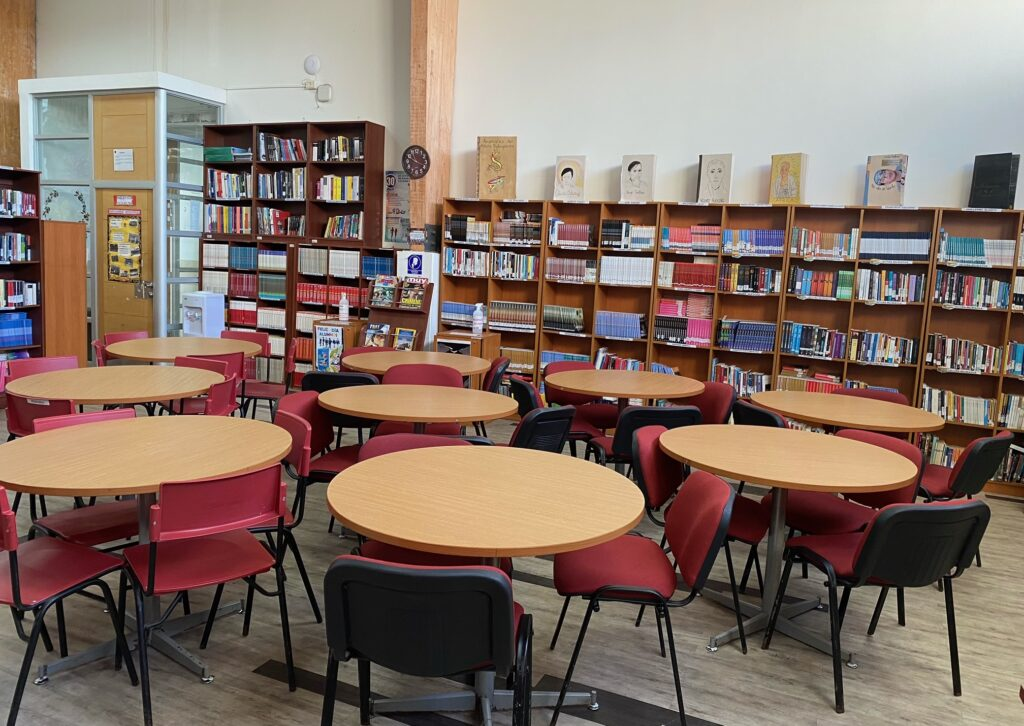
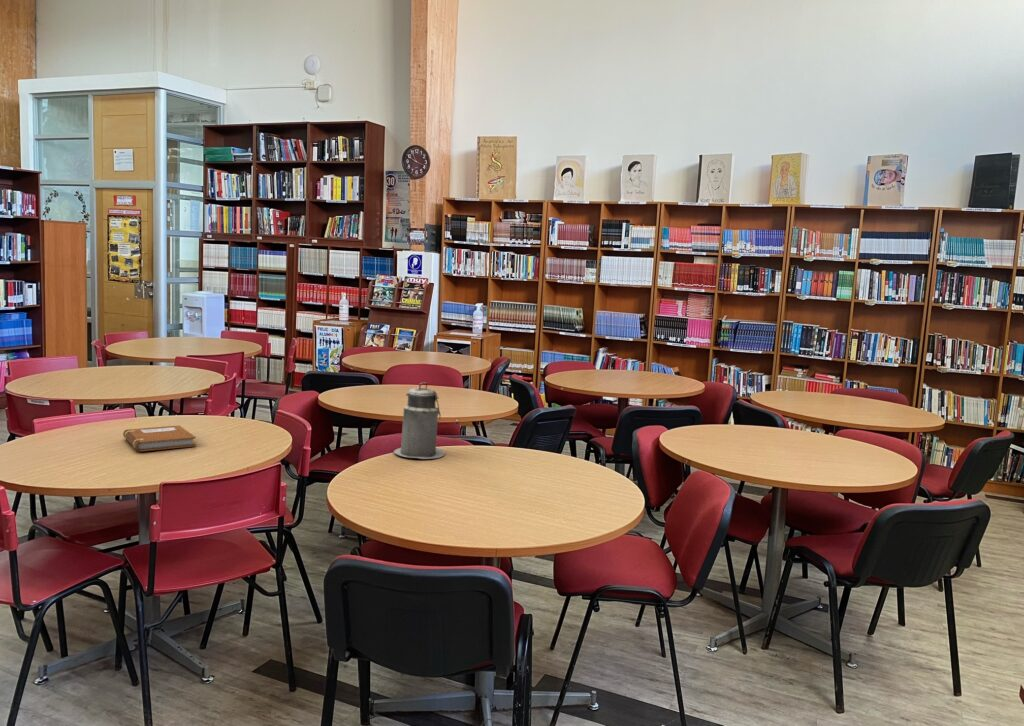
+ notebook [122,424,197,452]
+ canister [393,382,446,460]
